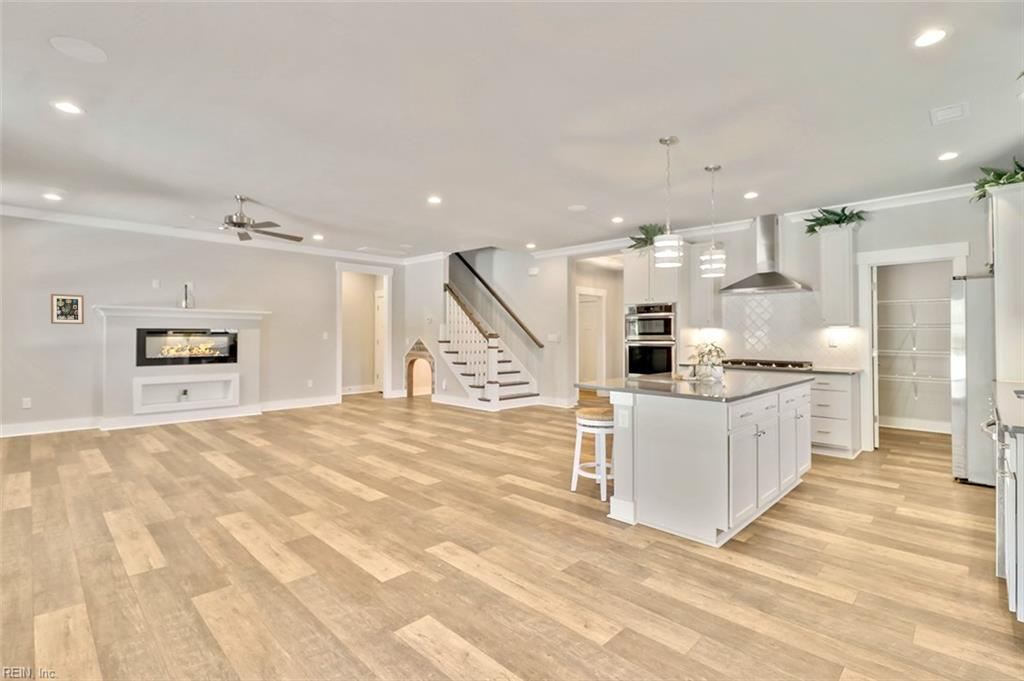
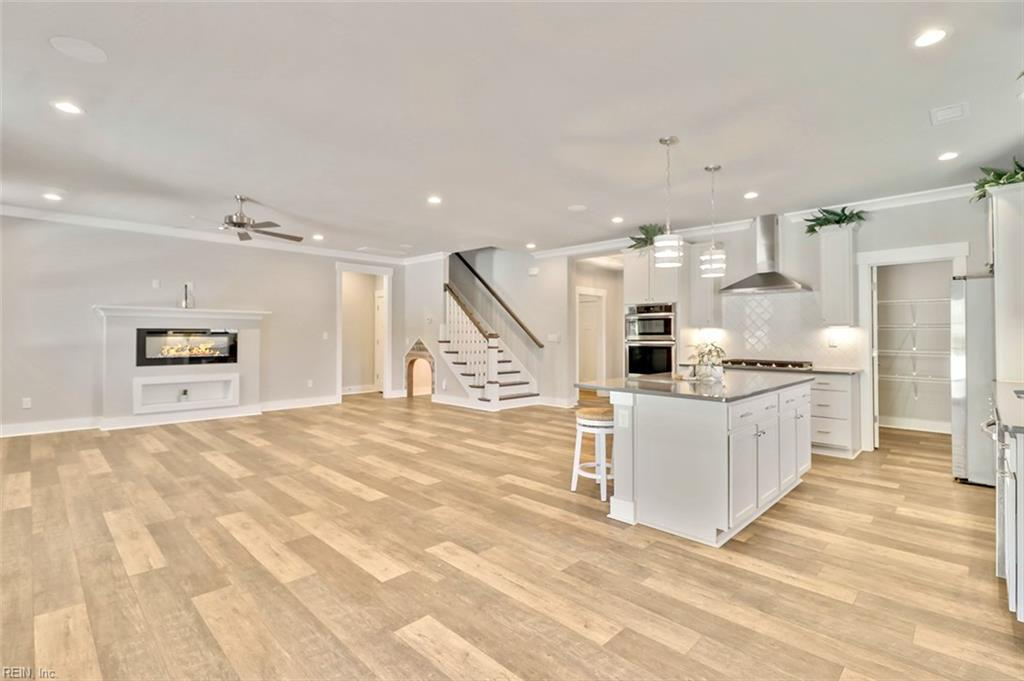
- wall art [50,293,85,325]
